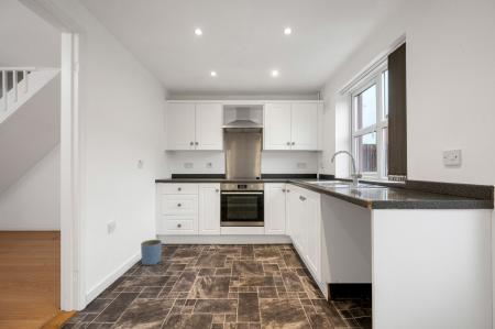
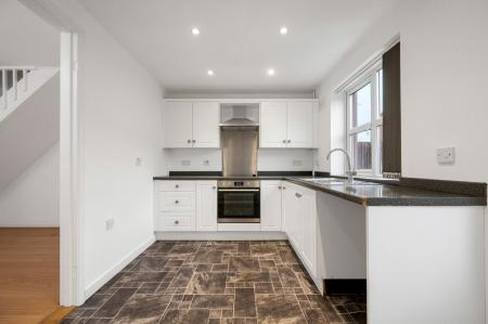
- planter [140,239,163,266]
